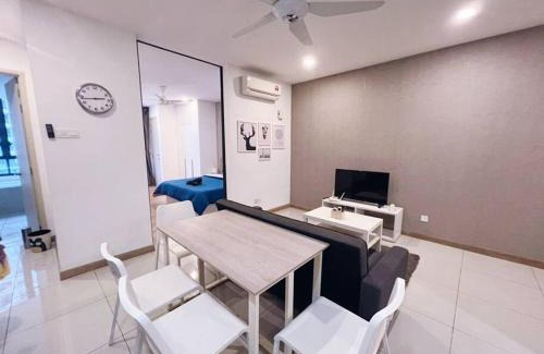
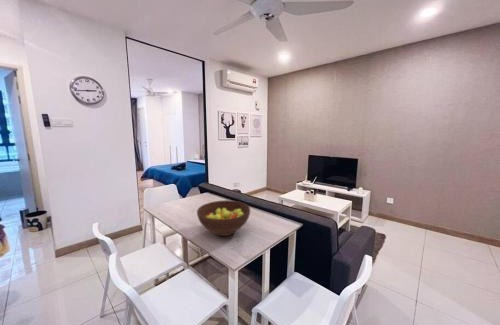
+ fruit bowl [196,199,251,237]
